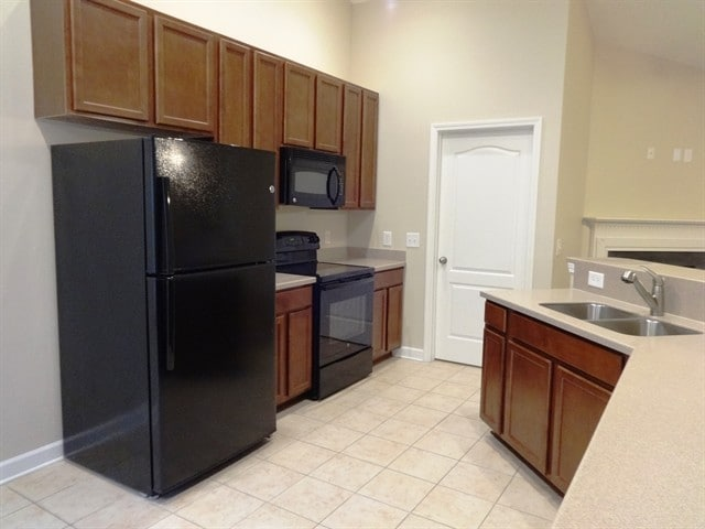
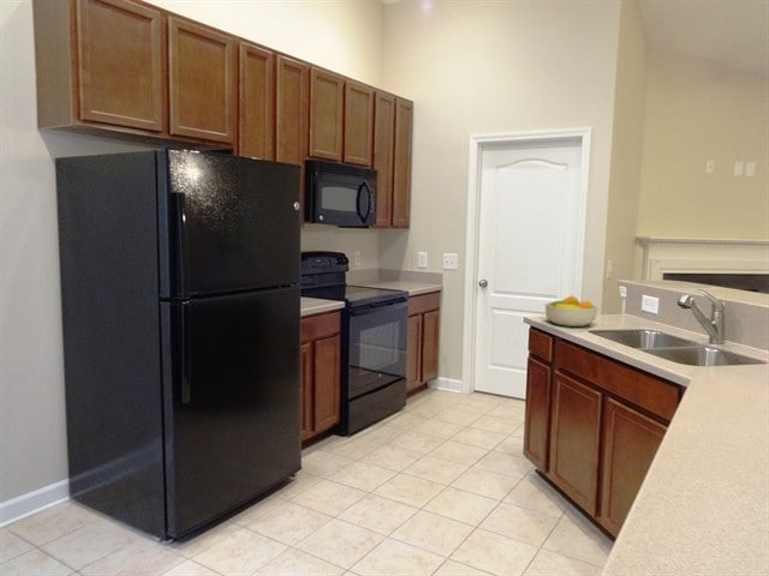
+ fruit bowl [544,294,598,328]
